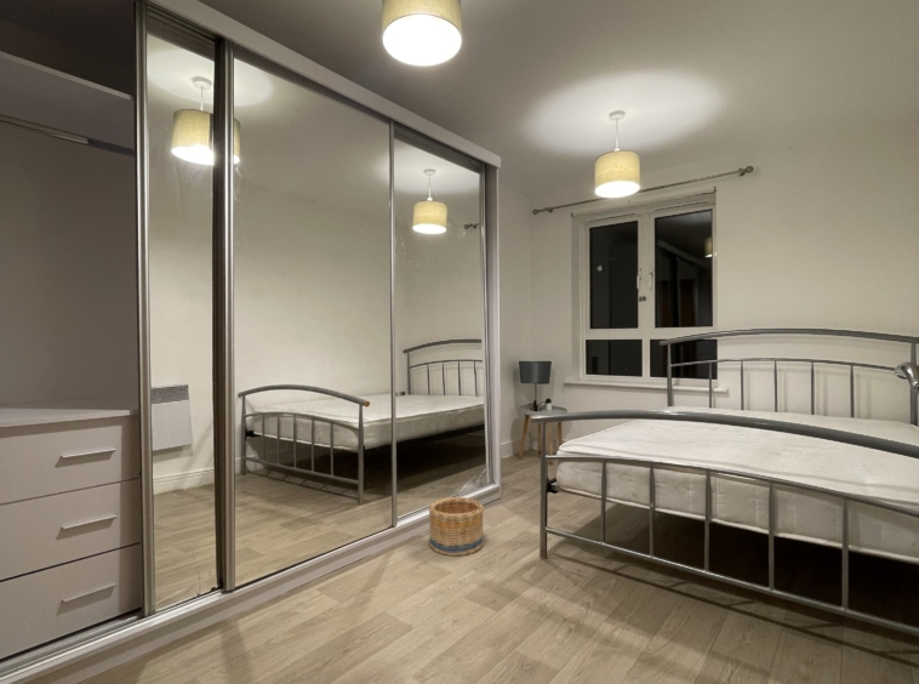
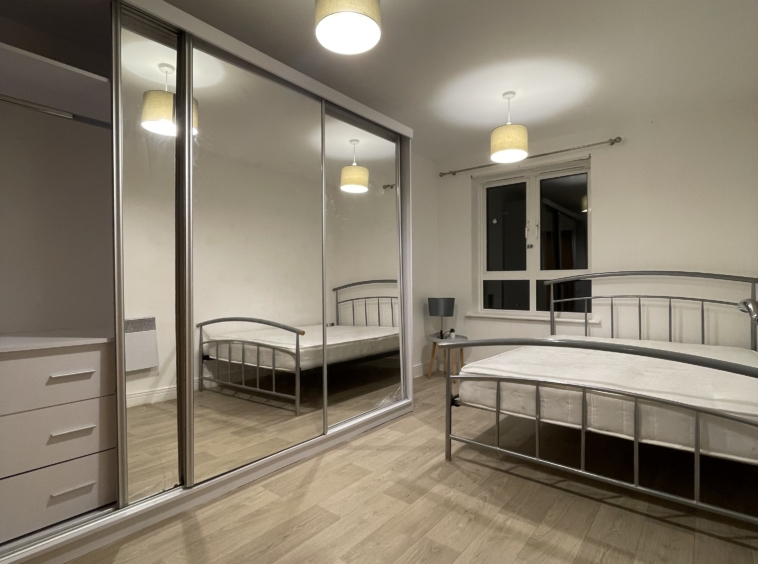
- basket [428,496,485,557]
